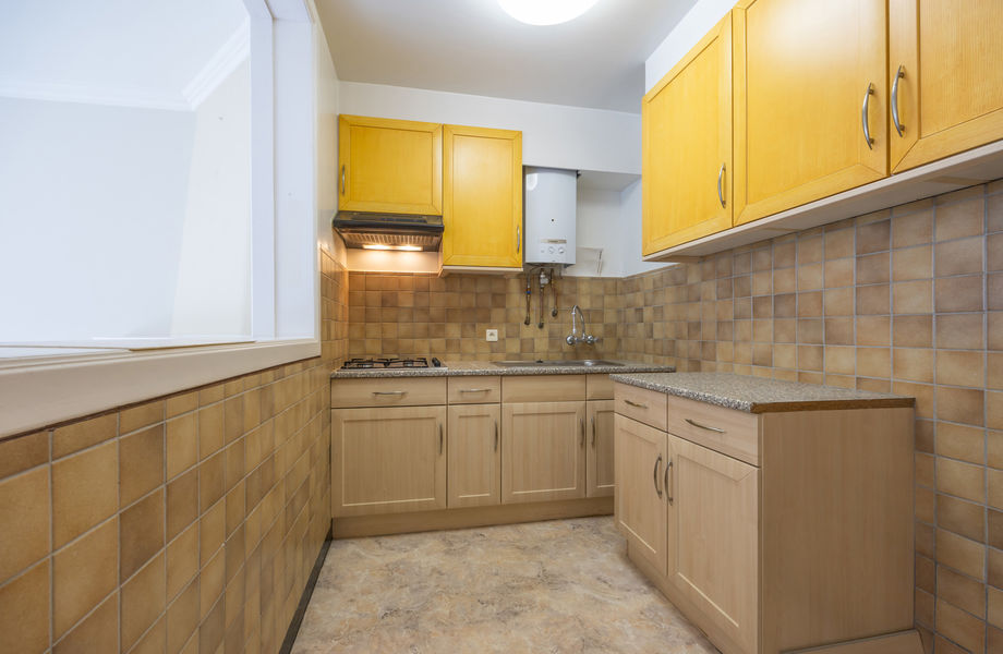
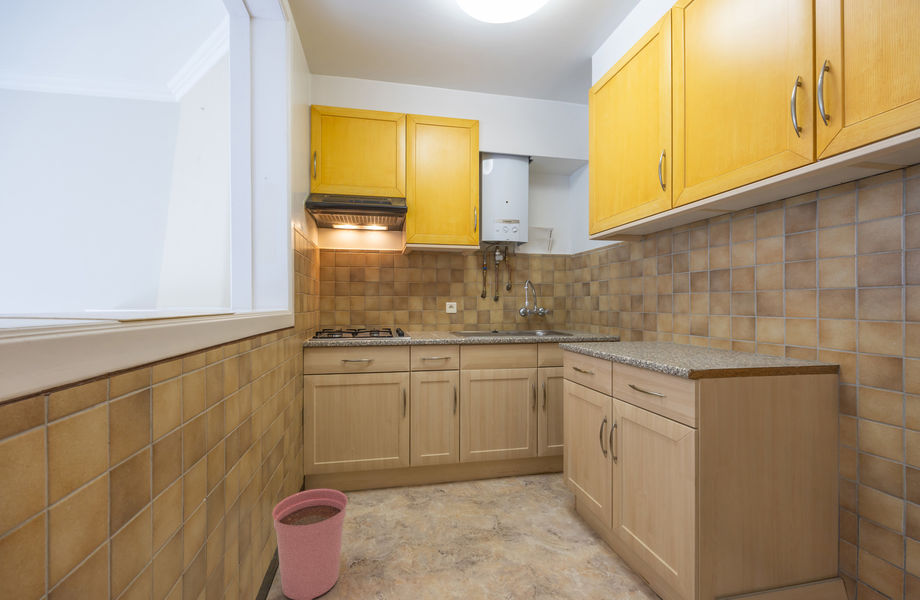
+ plant pot [272,488,348,600]
